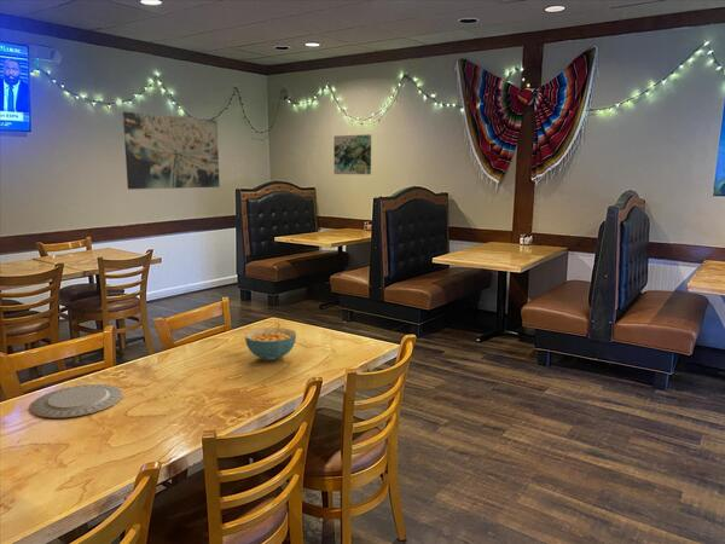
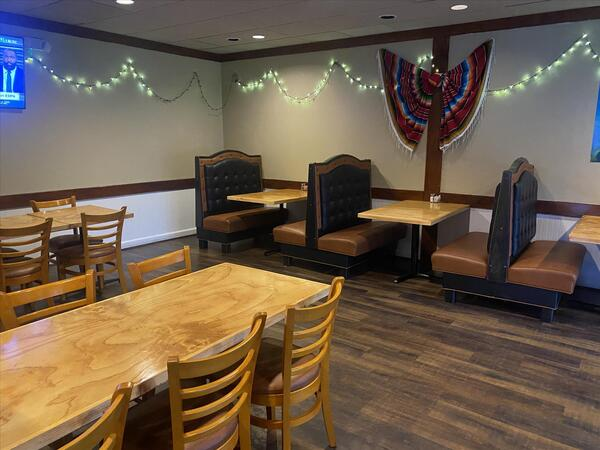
- chinaware [29,383,124,419]
- wall art [122,111,221,191]
- wall art [332,133,372,175]
- cereal bowl [244,326,297,361]
